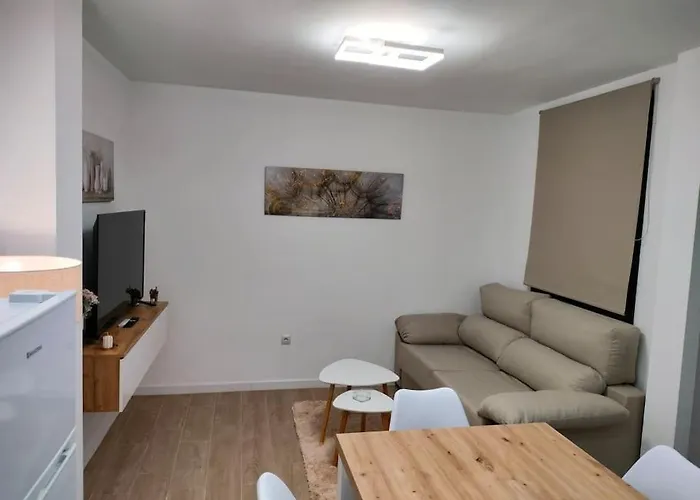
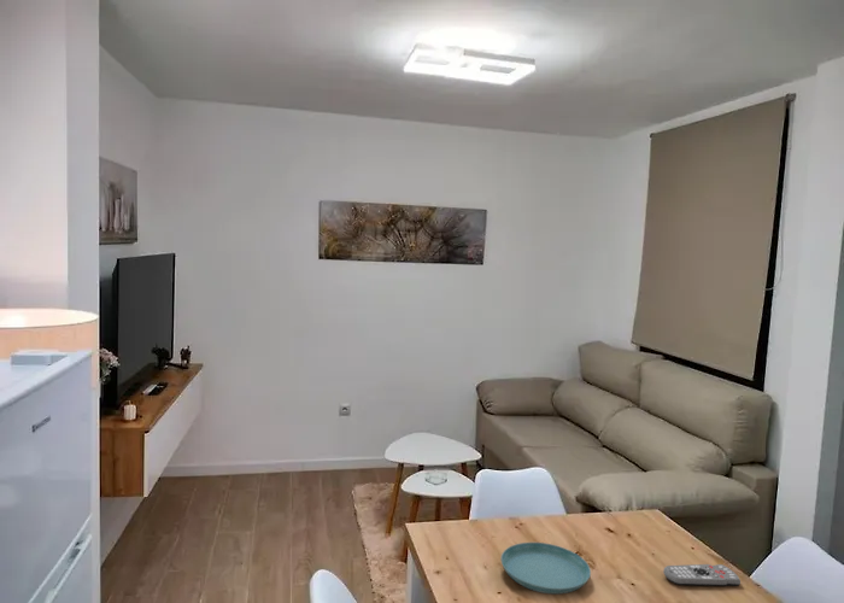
+ saucer [500,541,592,596]
+ remote control [662,563,742,587]
